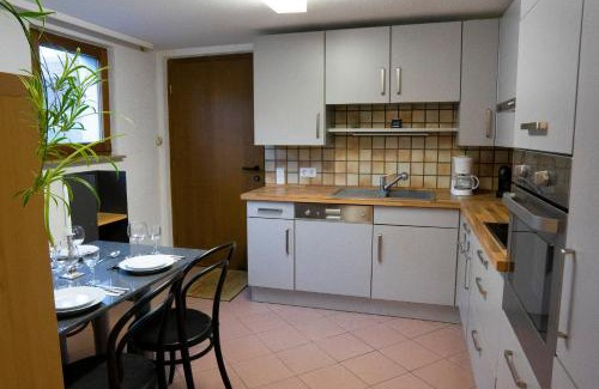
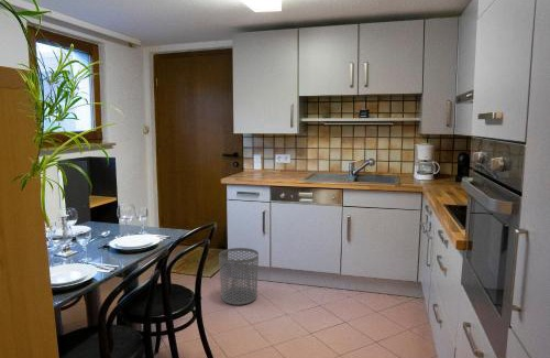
+ waste bin [218,247,260,306]
